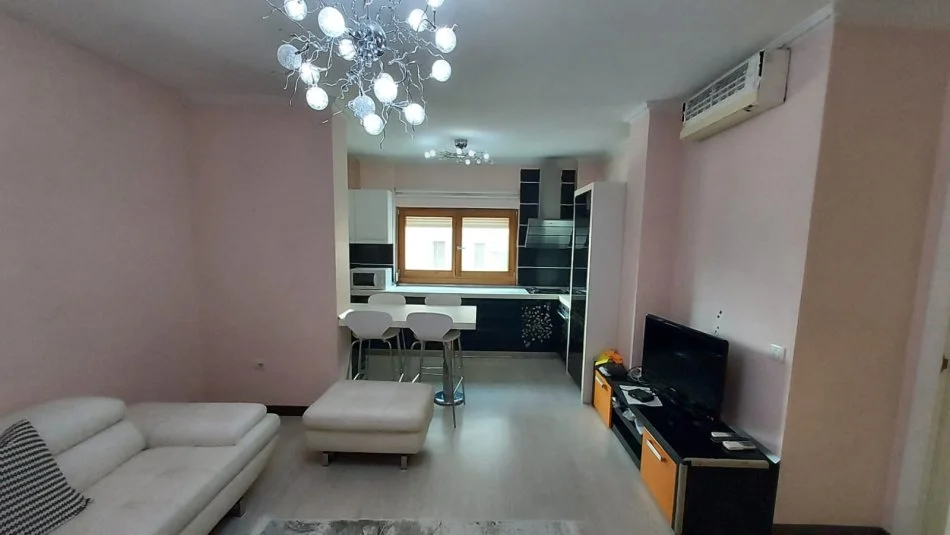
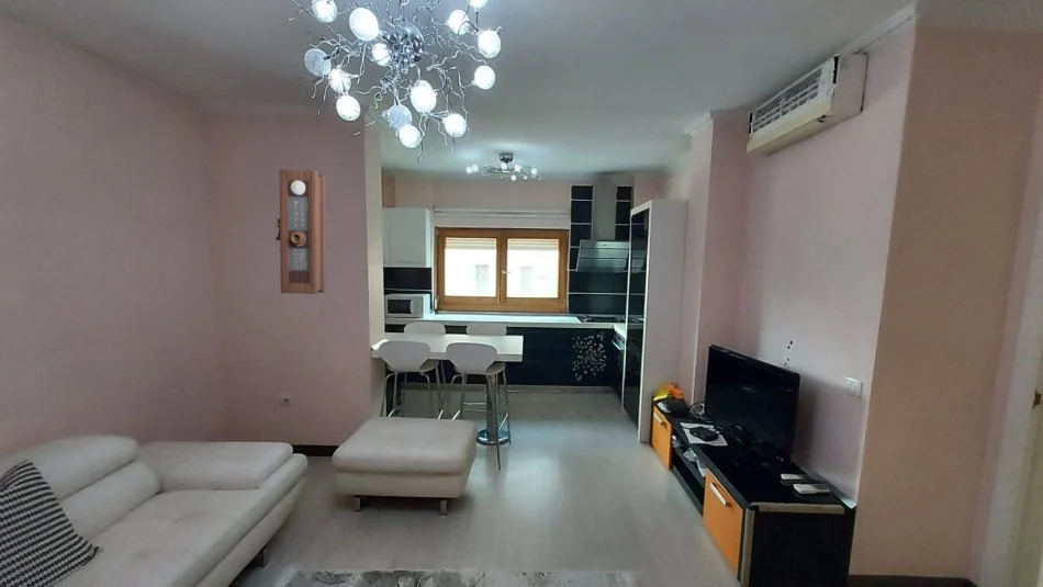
+ pendulum clock [274,169,327,295]
